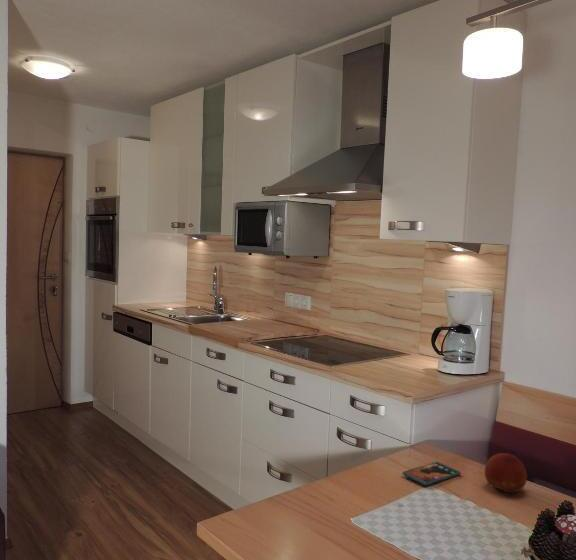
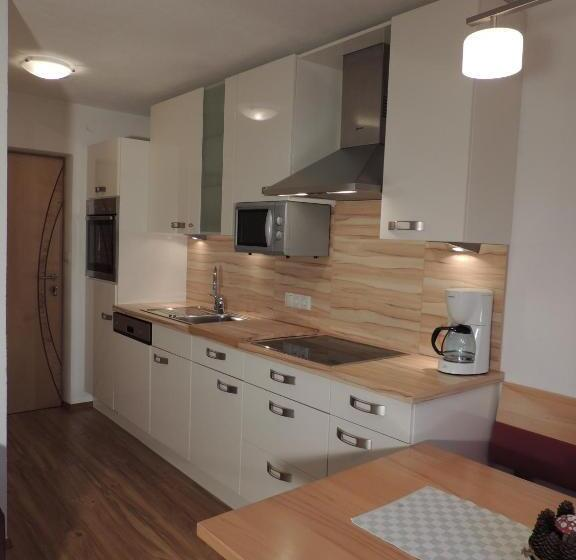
- smartphone [401,461,462,487]
- fruit [484,452,528,497]
